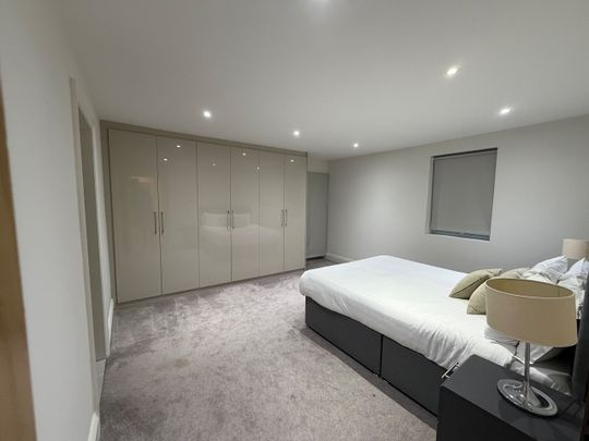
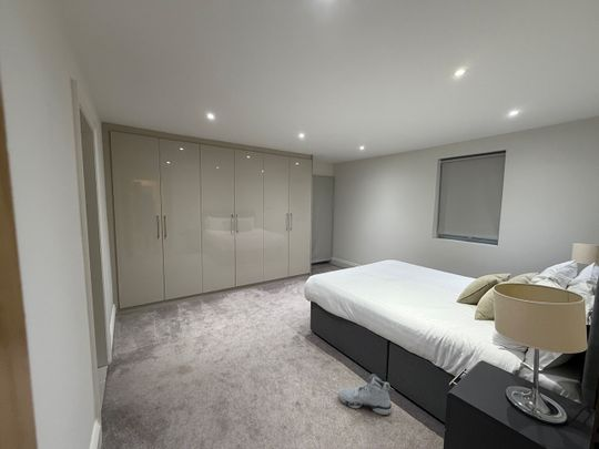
+ sneaker [337,373,393,416]
